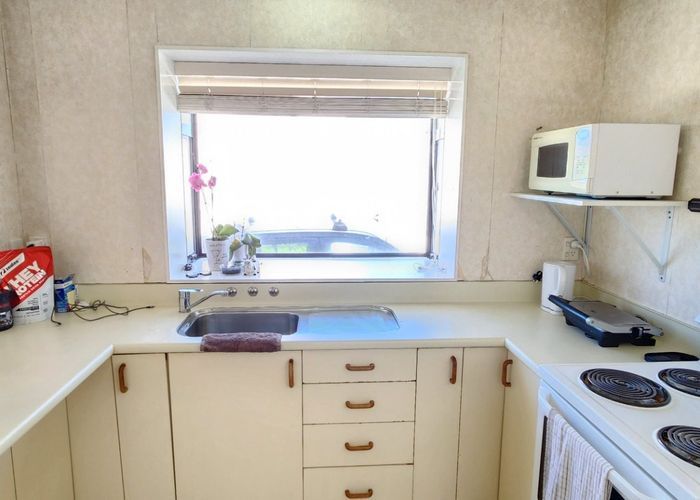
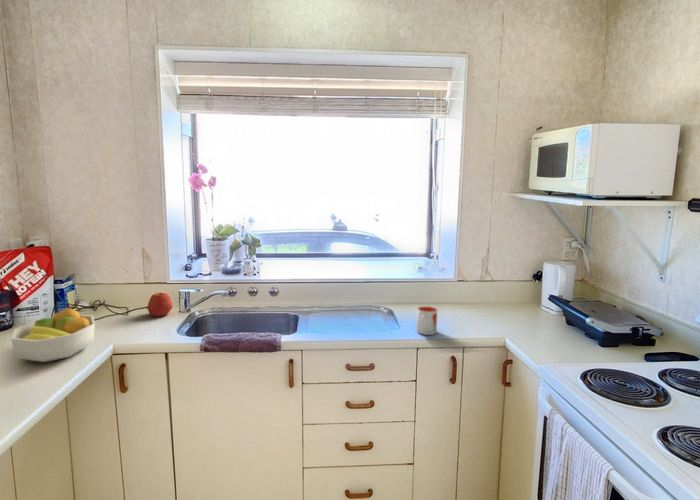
+ apple [147,291,173,317]
+ fruit bowl [10,307,96,363]
+ mug [416,306,438,336]
